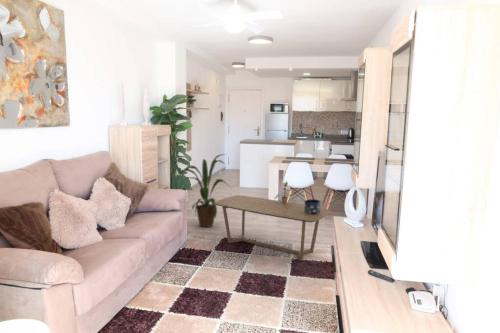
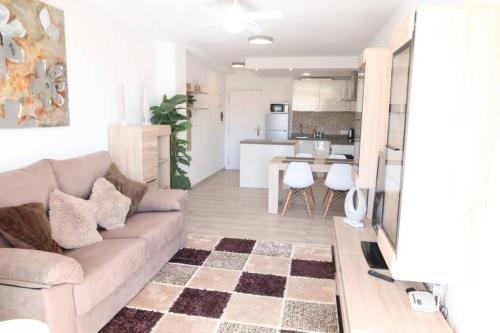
- decorative box [304,198,322,215]
- house plant [177,153,233,228]
- coffee table [214,194,332,262]
- potted plant [274,181,292,204]
